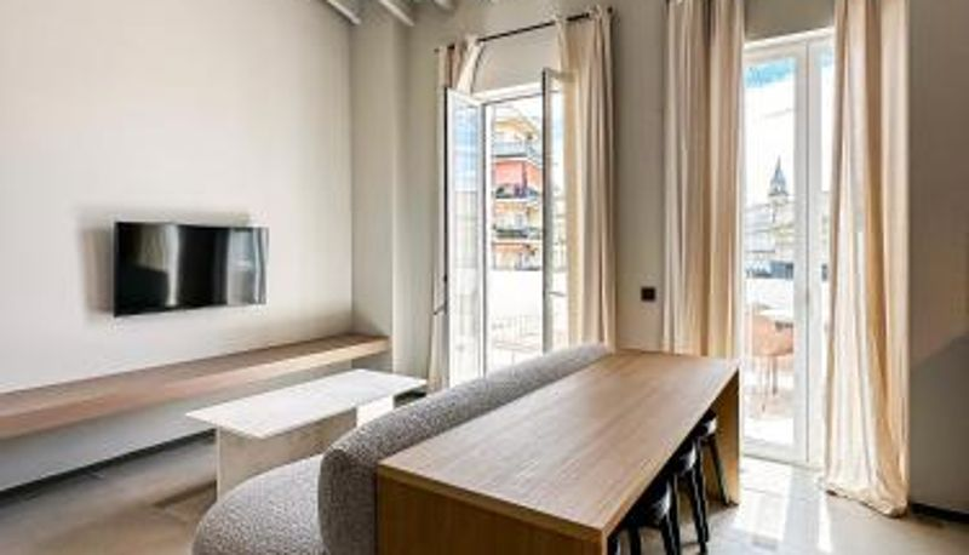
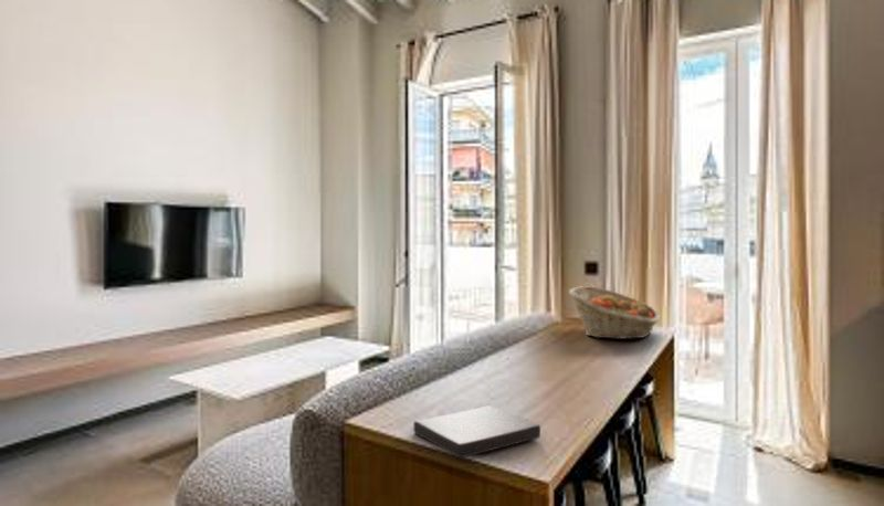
+ book [412,404,541,458]
+ fruit basket [568,285,662,340]
